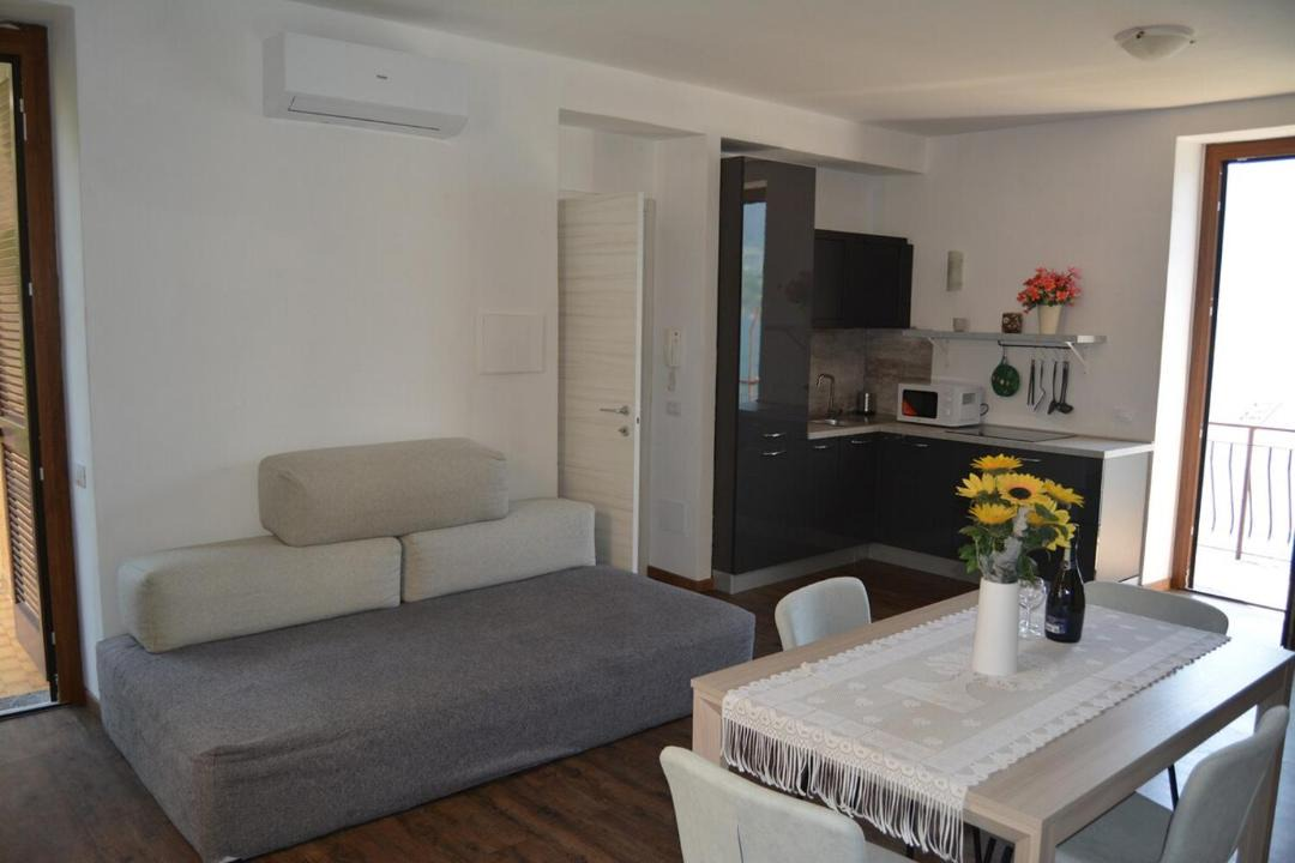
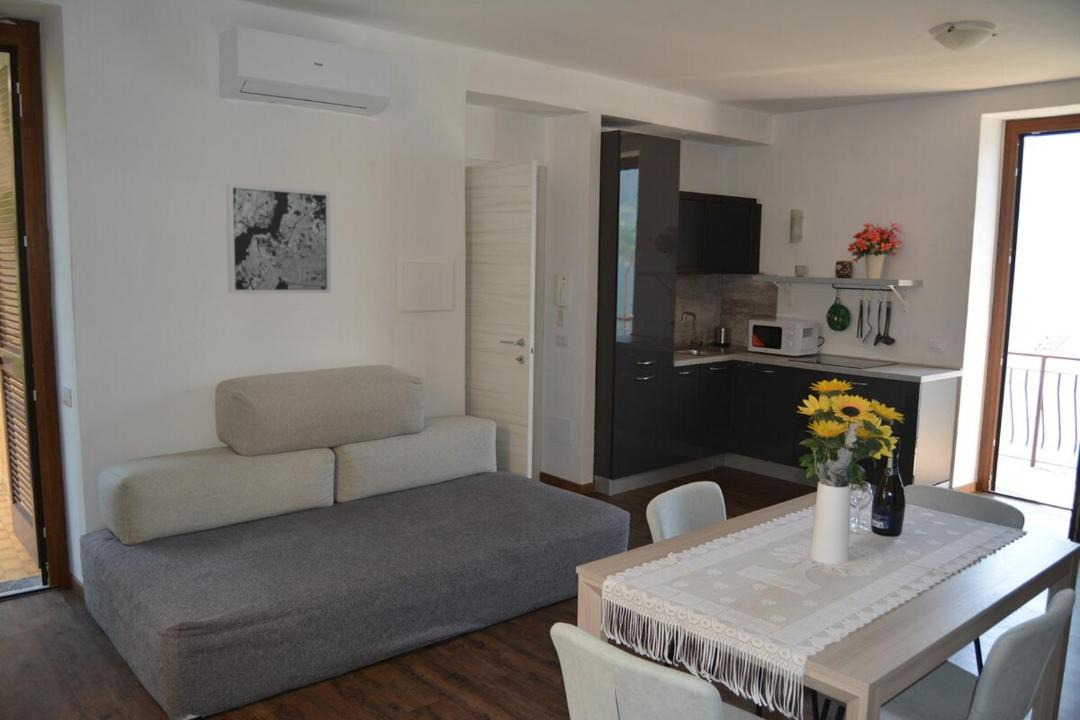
+ wall art [225,182,332,295]
